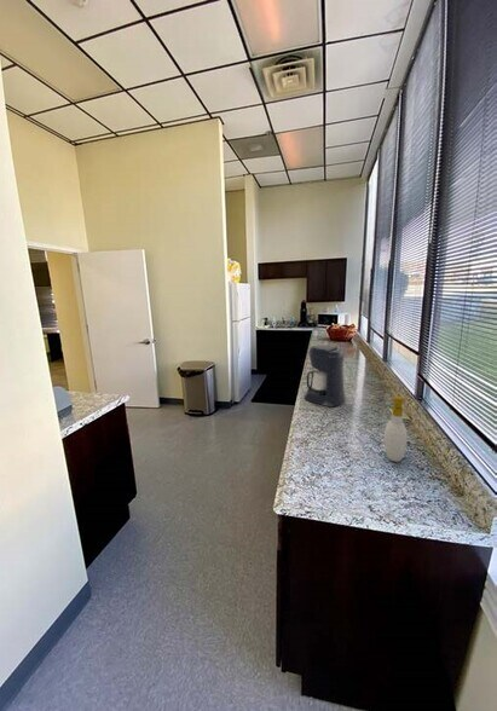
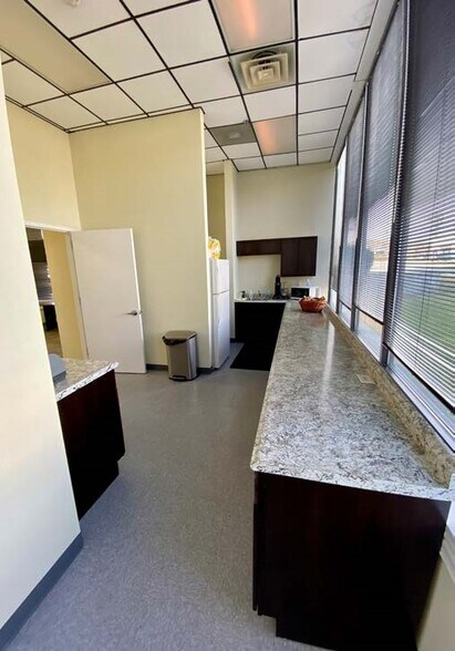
- coffee maker [304,343,347,407]
- soap bottle [383,395,414,463]
